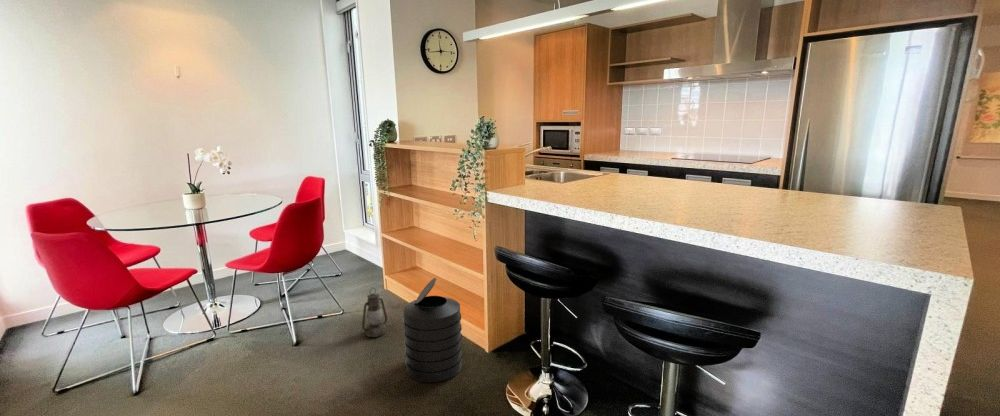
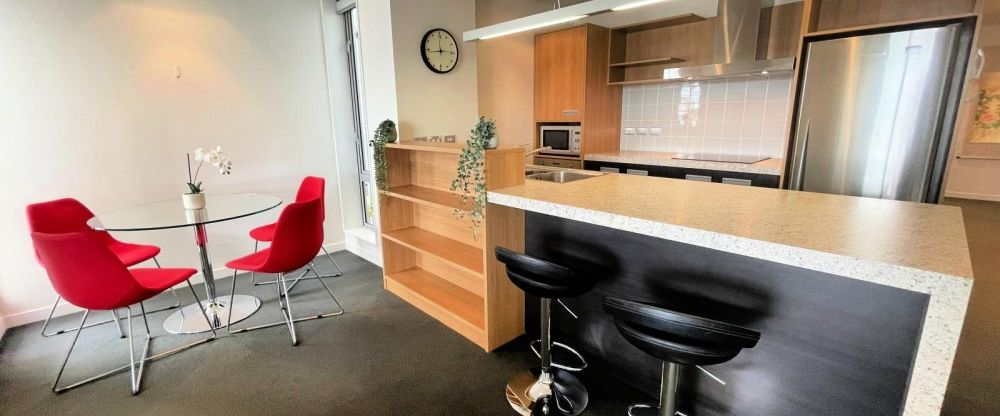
- lantern [361,287,388,338]
- trash can [402,277,463,384]
